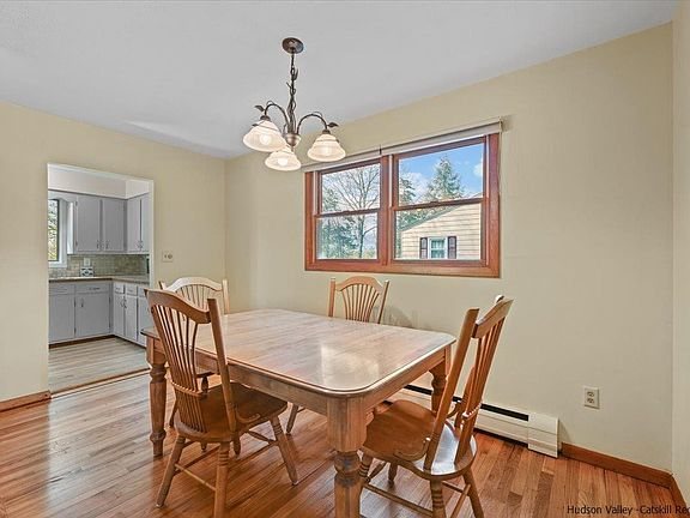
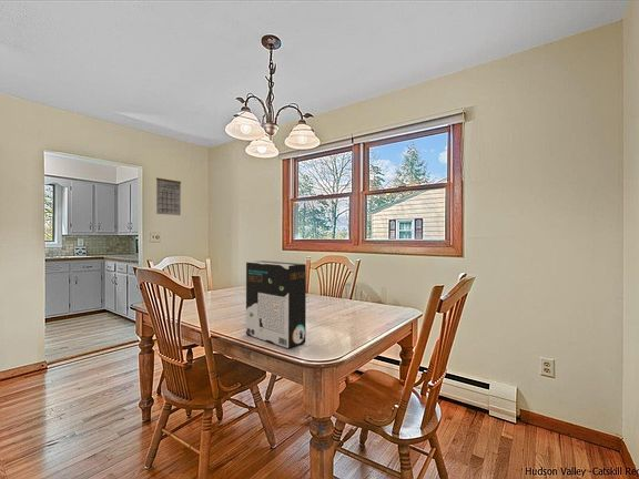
+ cereal box [245,259,307,349]
+ calendar [155,175,182,216]
